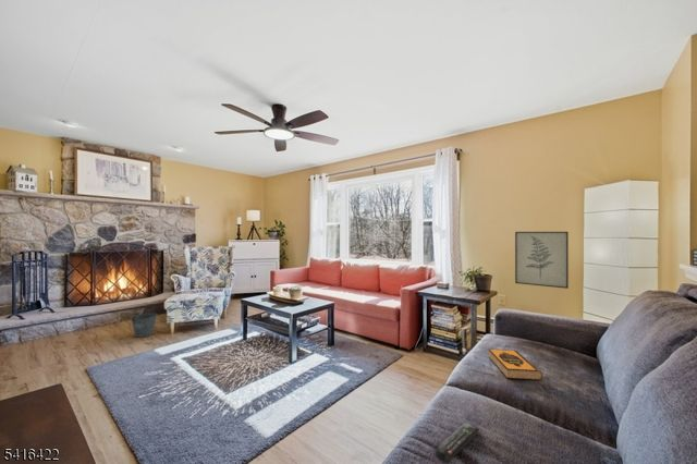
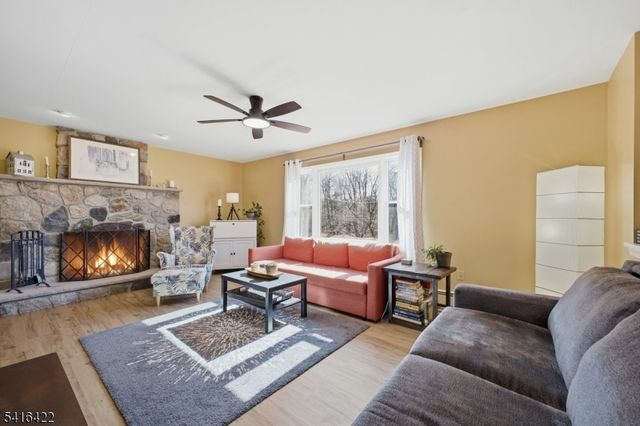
- remote control [435,422,481,464]
- bucket [130,303,159,339]
- hardback book [488,349,543,381]
- wall art [514,231,570,290]
